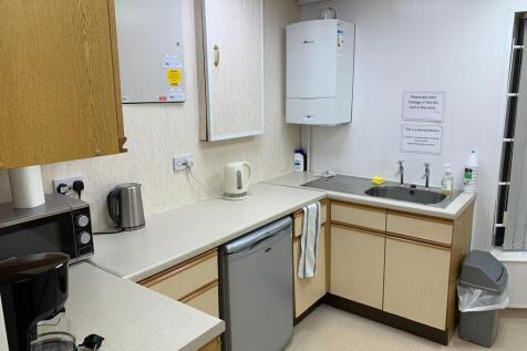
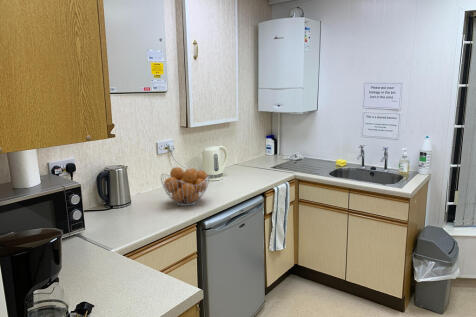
+ fruit basket [160,166,211,207]
